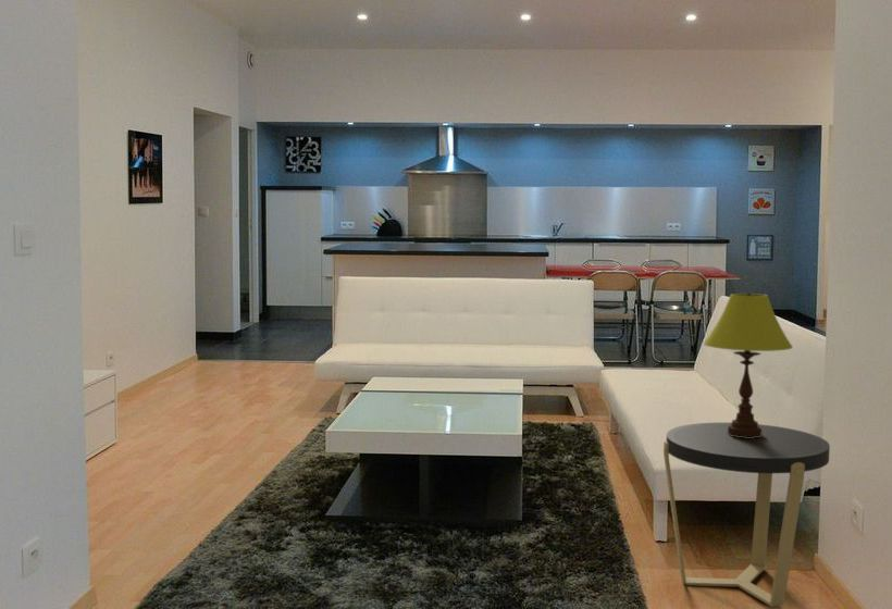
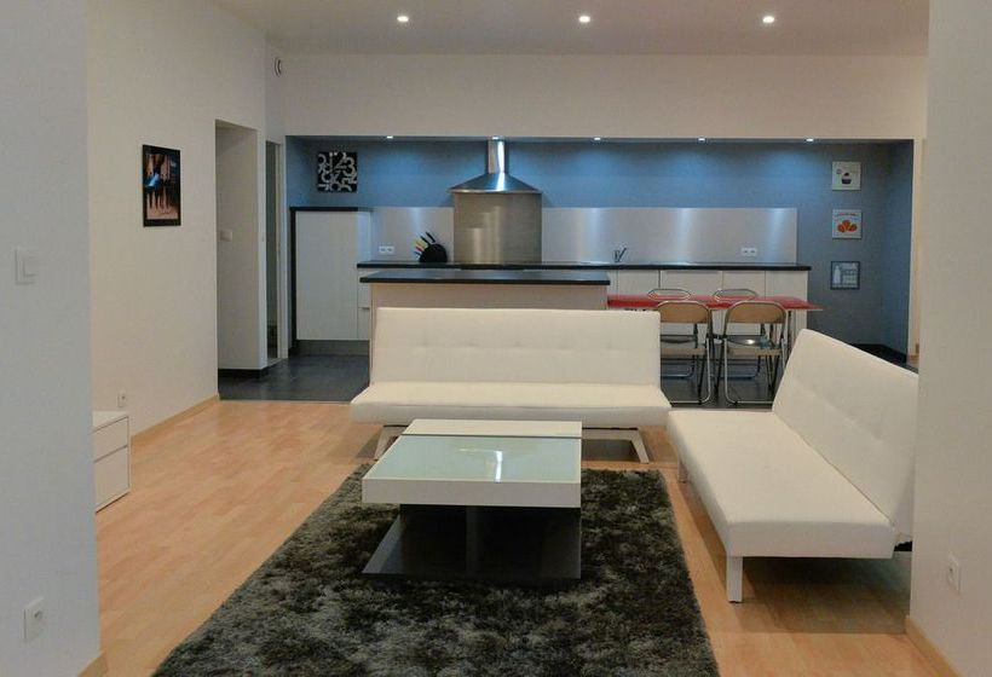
- side table [662,422,831,608]
- table lamp [703,293,794,438]
